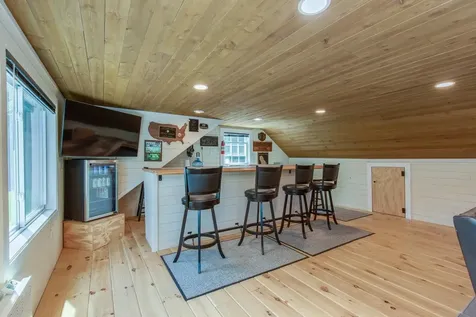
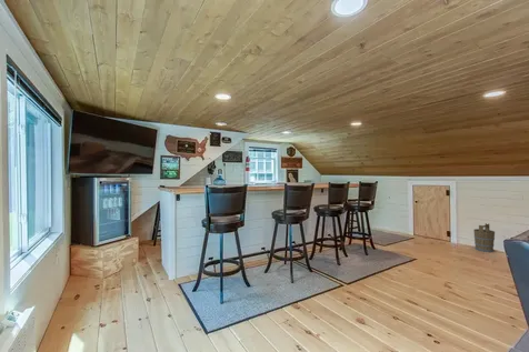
+ bucket [472,222,496,253]
